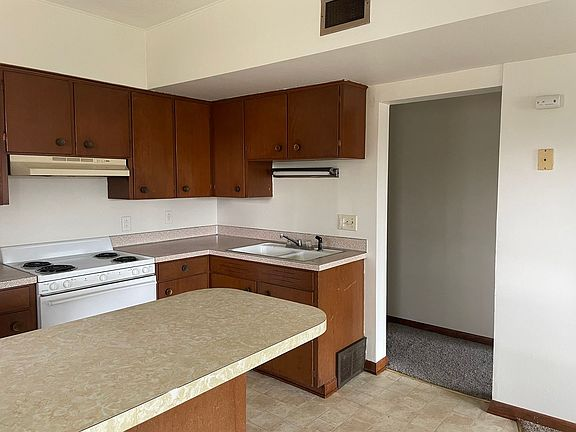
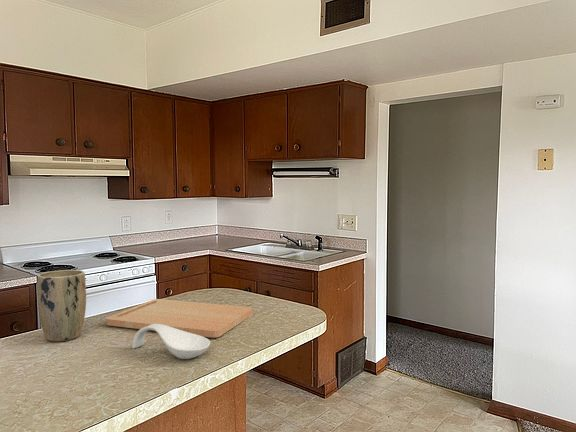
+ spoon rest [131,324,211,360]
+ plant pot [36,269,87,342]
+ cutting board [105,298,254,339]
